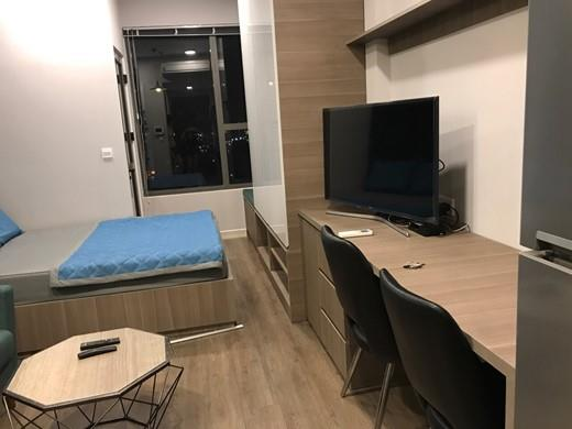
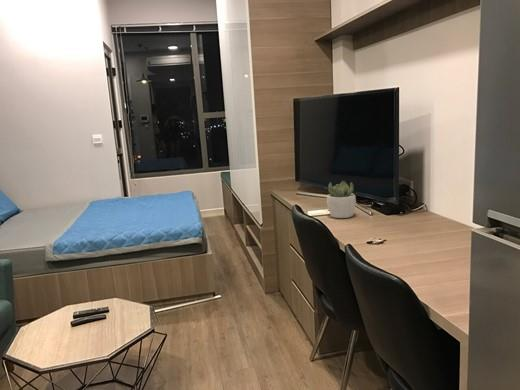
+ succulent plant [326,180,357,219]
